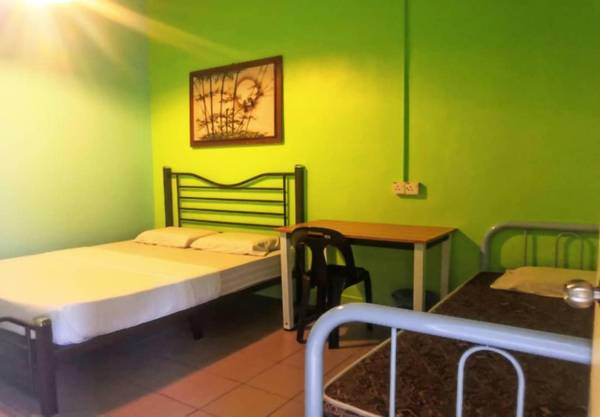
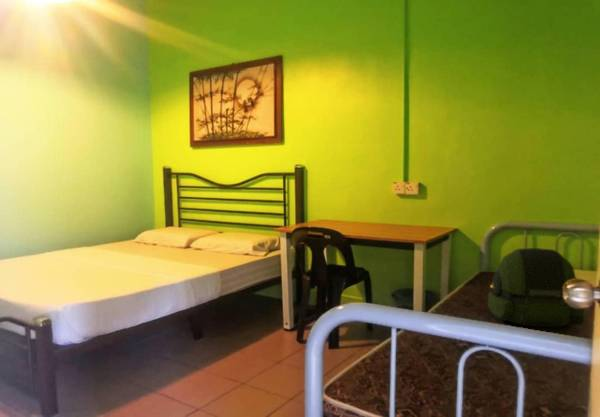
+ backpack [487,247,585,328]
